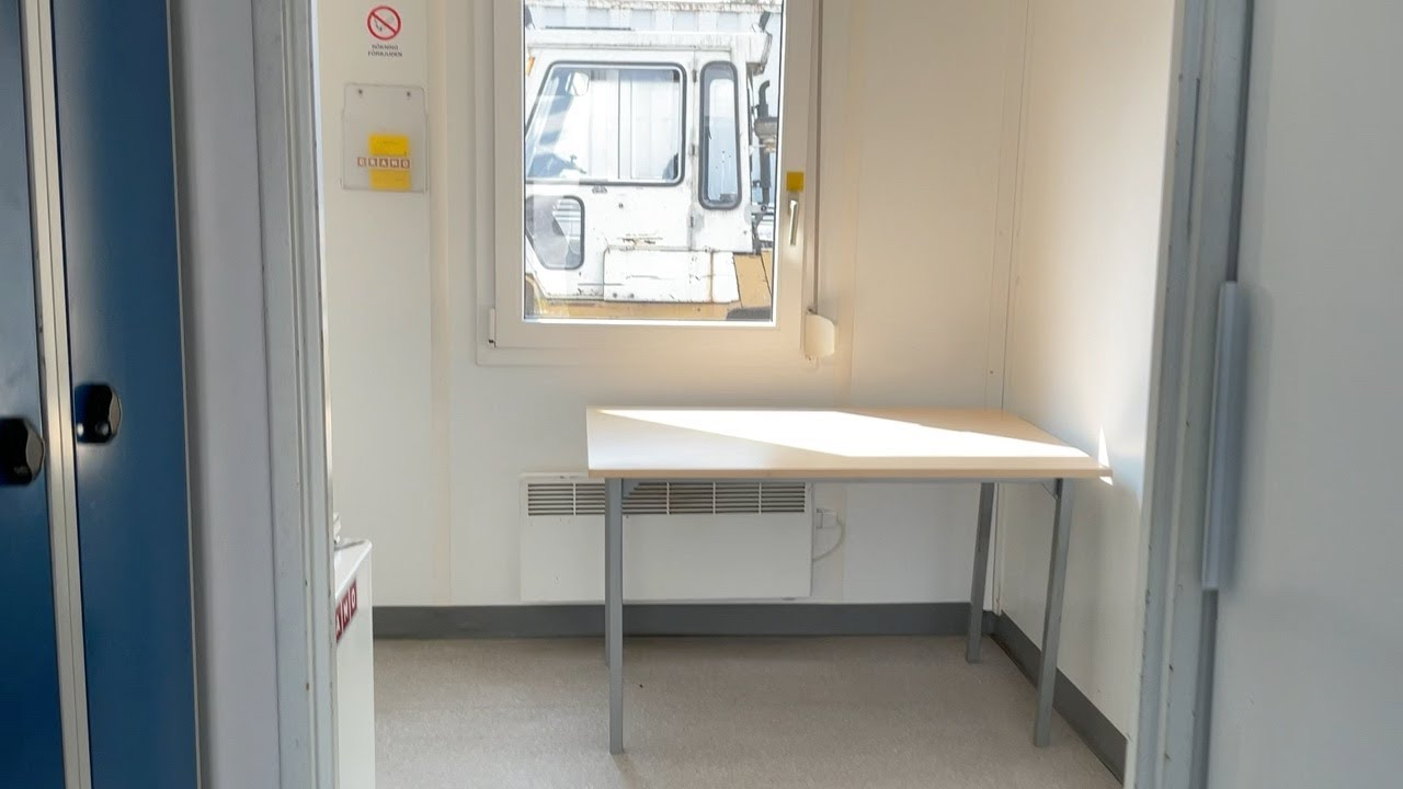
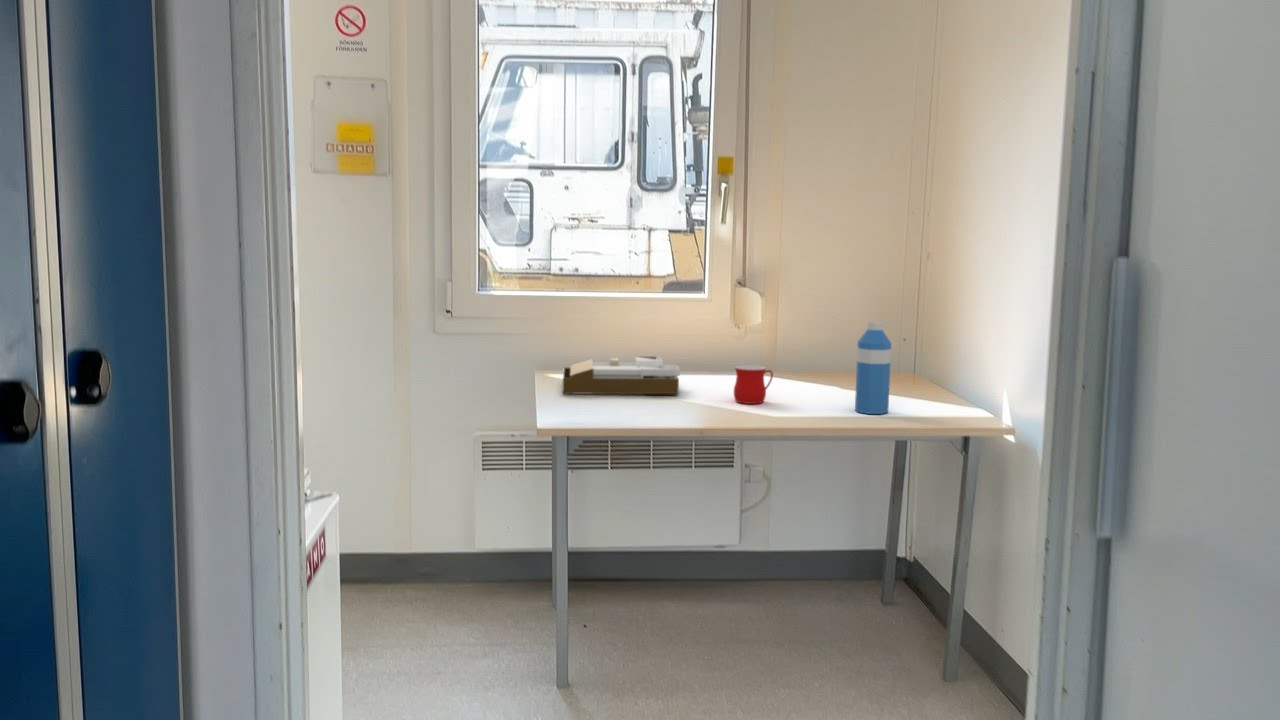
+ mug [733,364,774,405]
+ paper tray [562,355,681,395]
+ water bottle [854,321,892,415]
